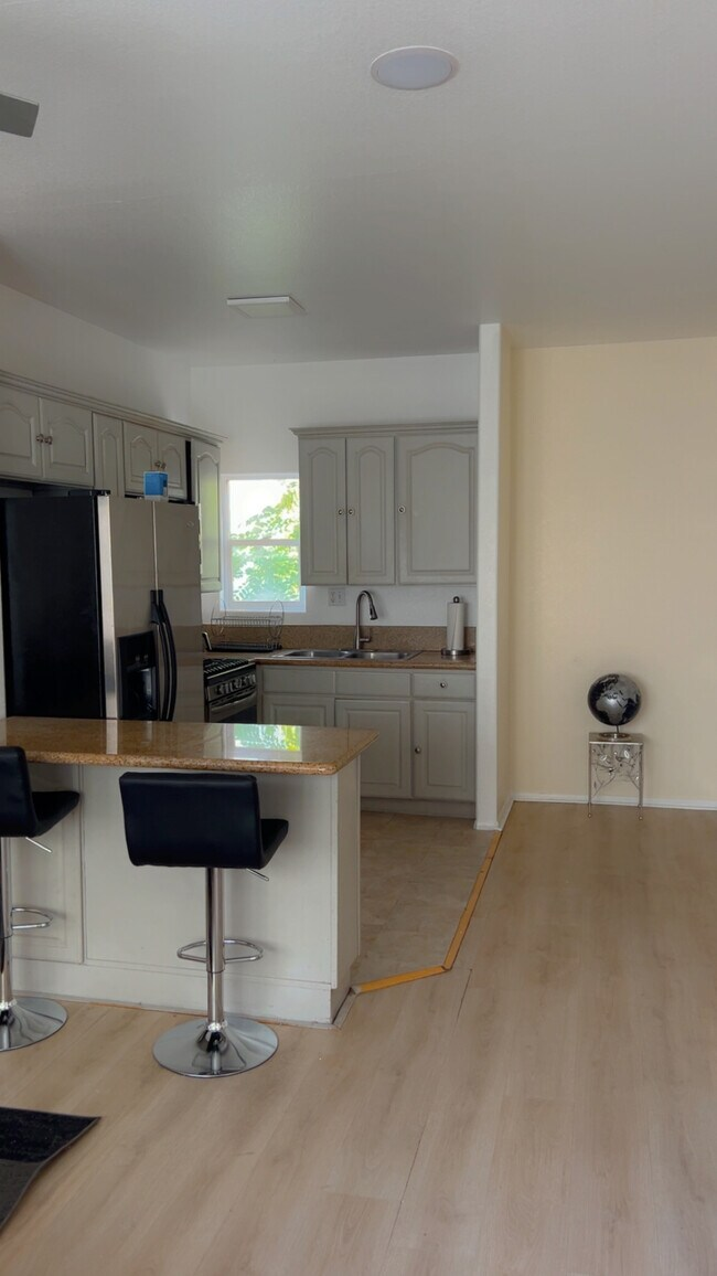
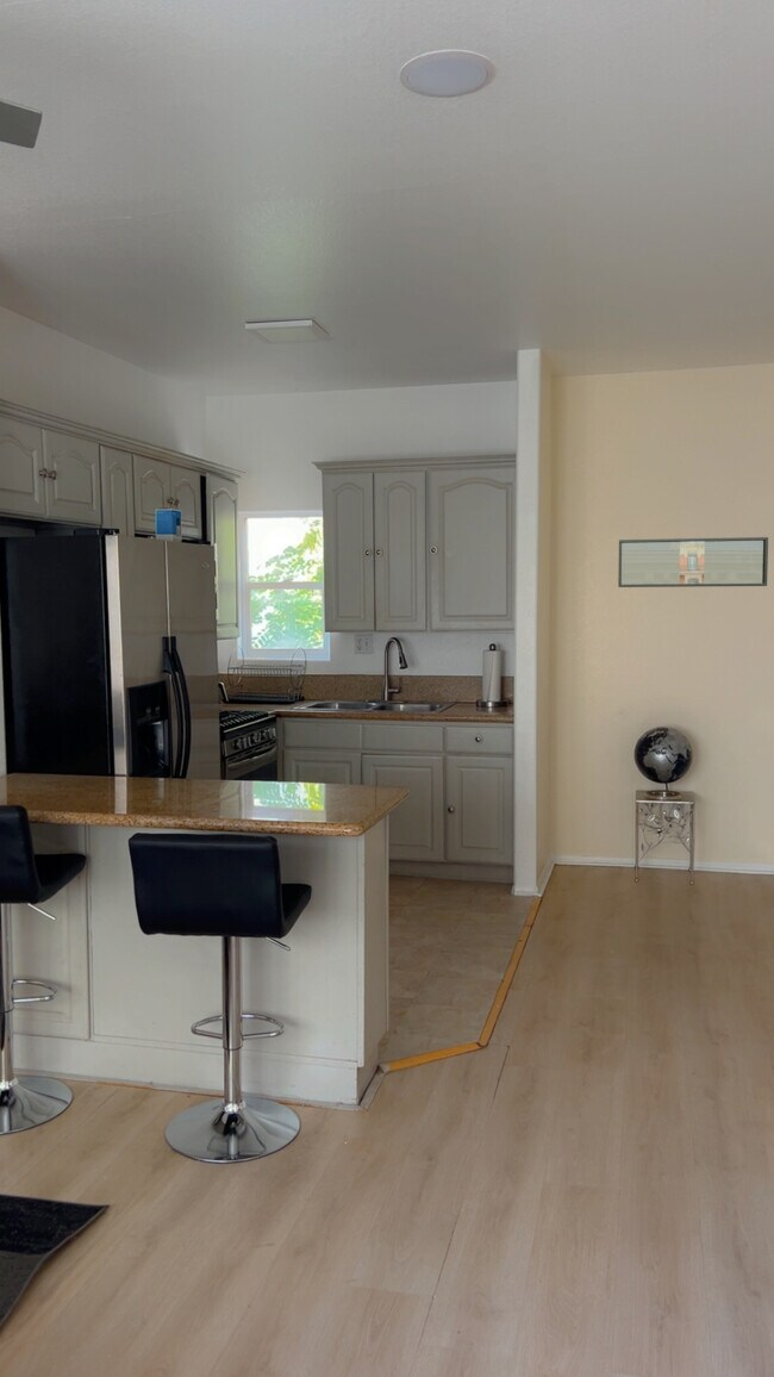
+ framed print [617,536,769,588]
